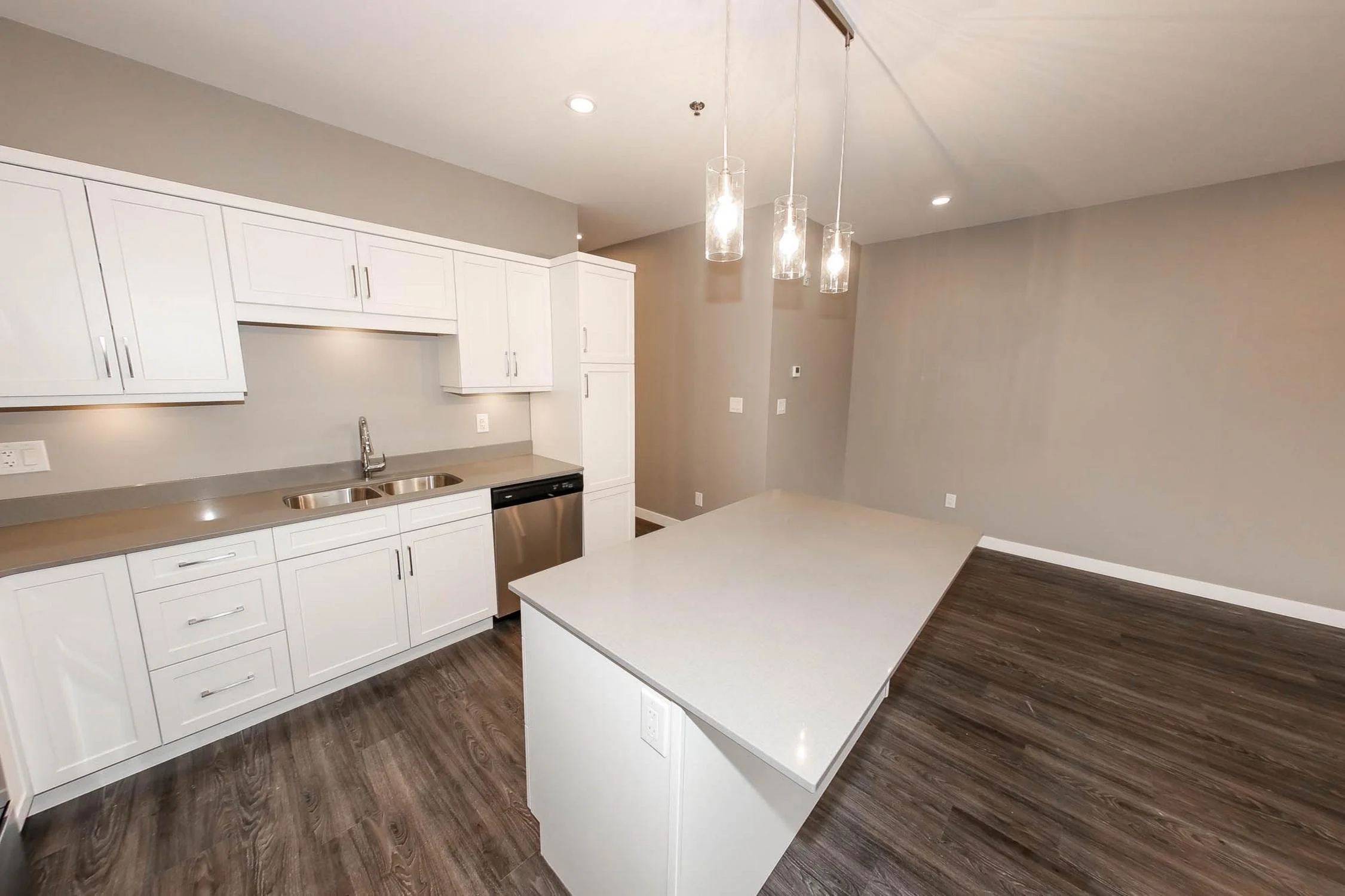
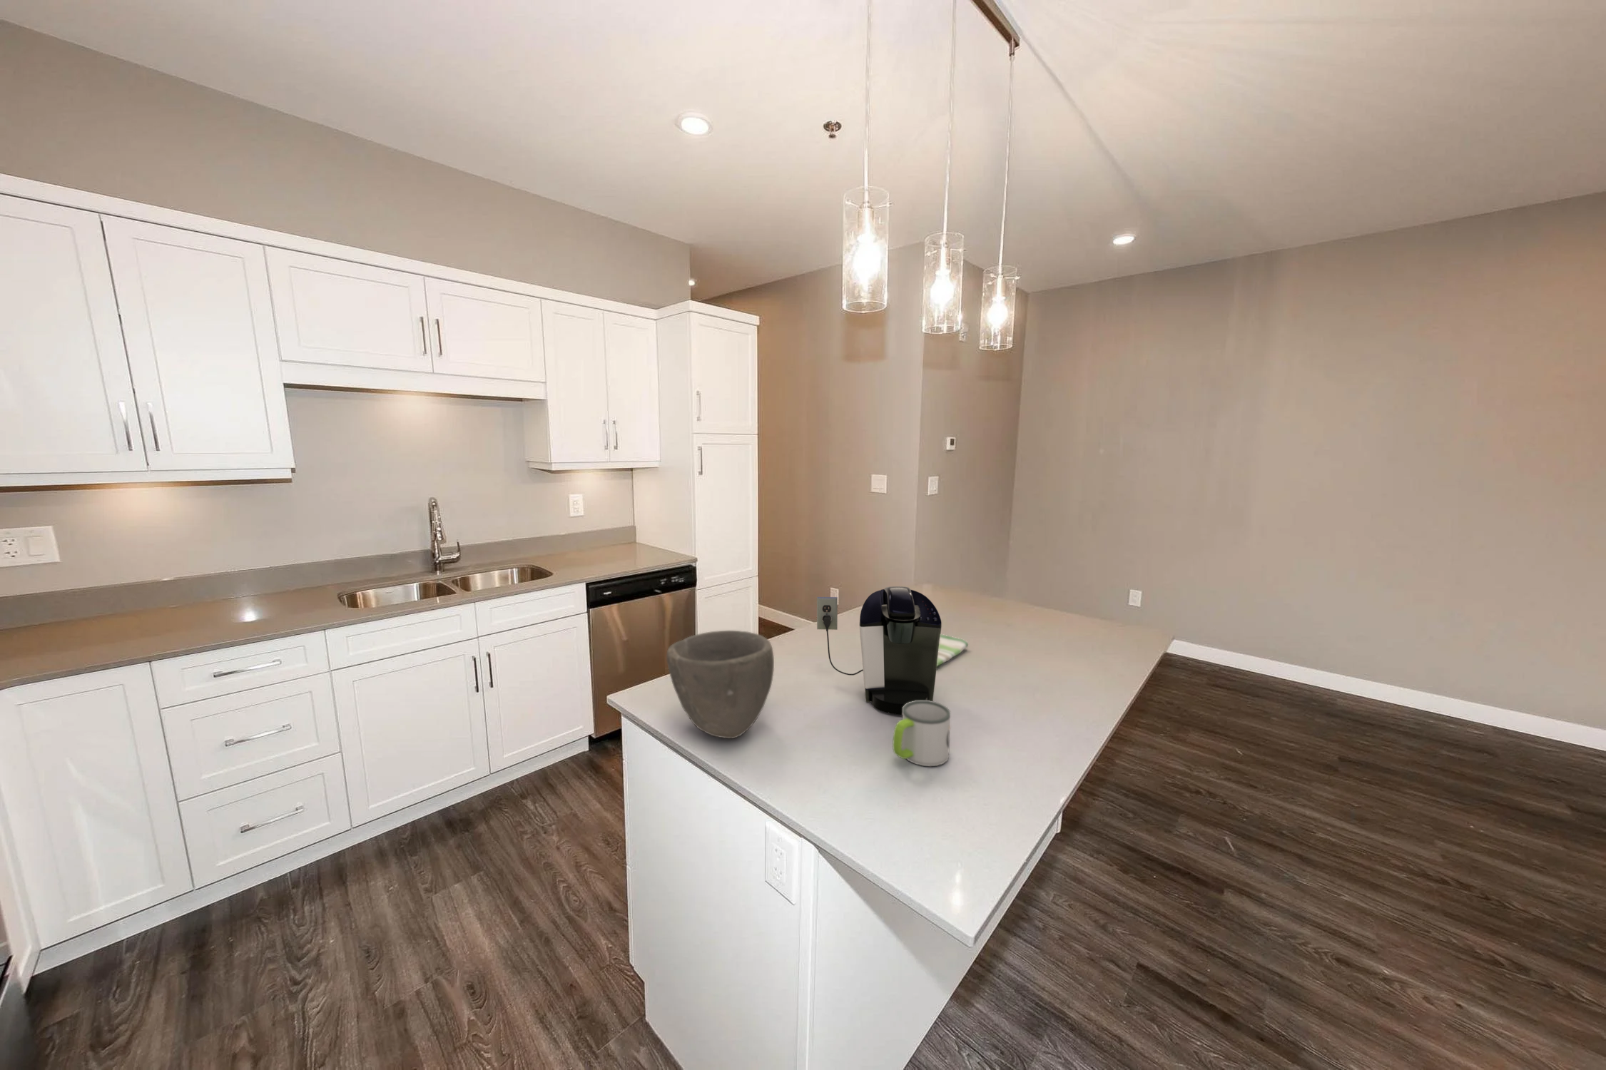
+ bowl [665,629,775,739]
+ mug [892,701,950,767]
+ dish towel [937,633,968,668]
+ coffee maker [817,585,942,715]
